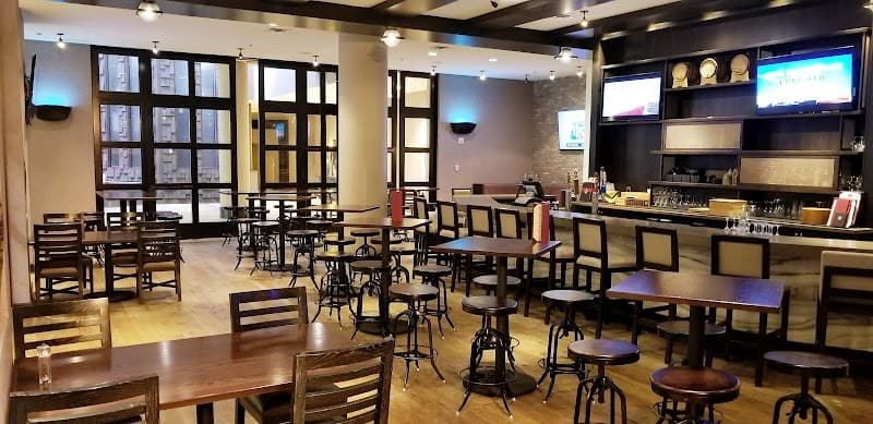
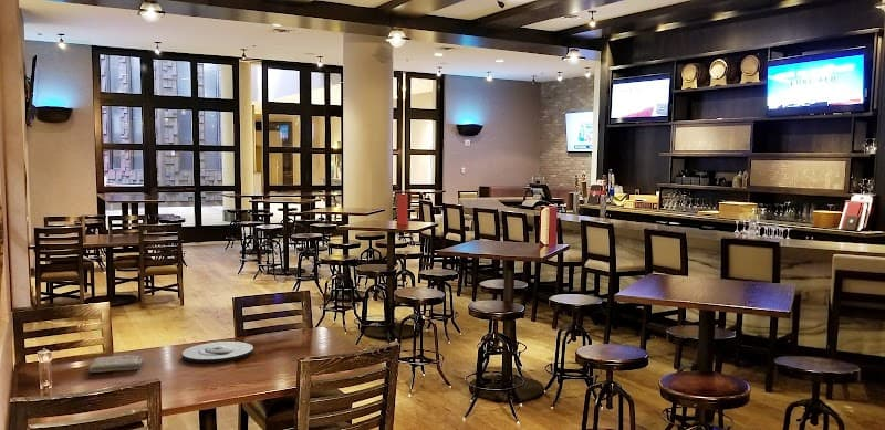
+ washcloth [87,354,144,374]
+ plate [181,340,254,364]
